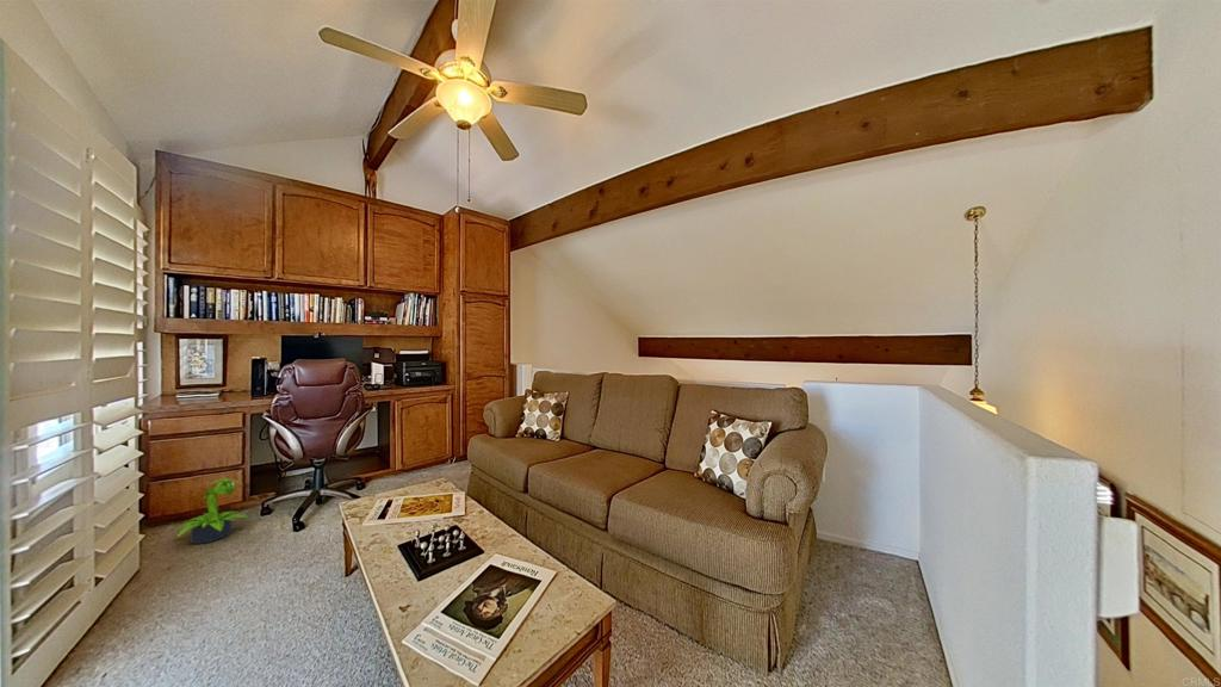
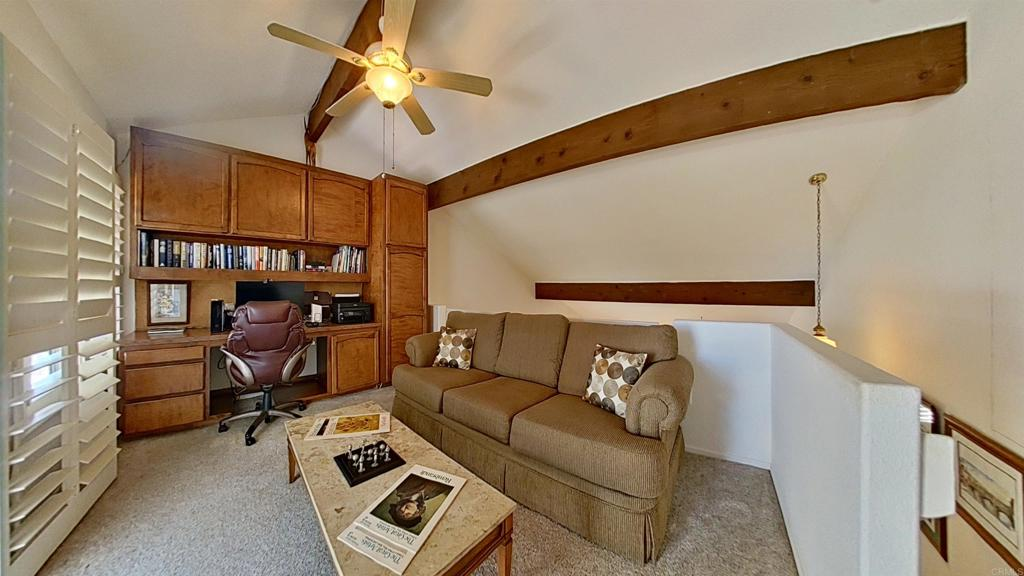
- potted plant [168,477,252,545]
